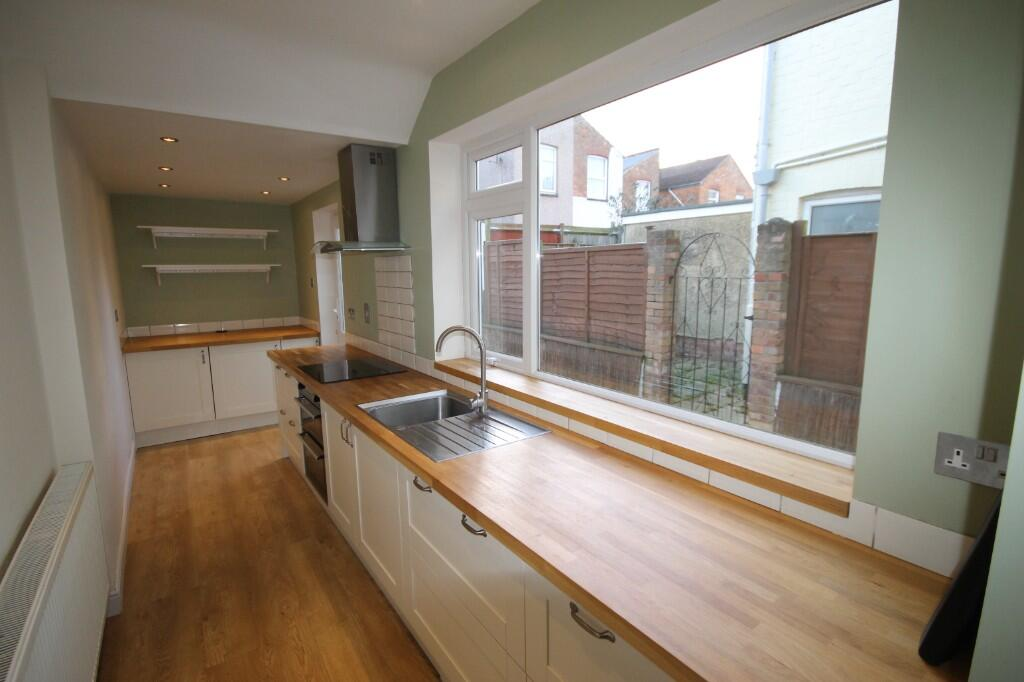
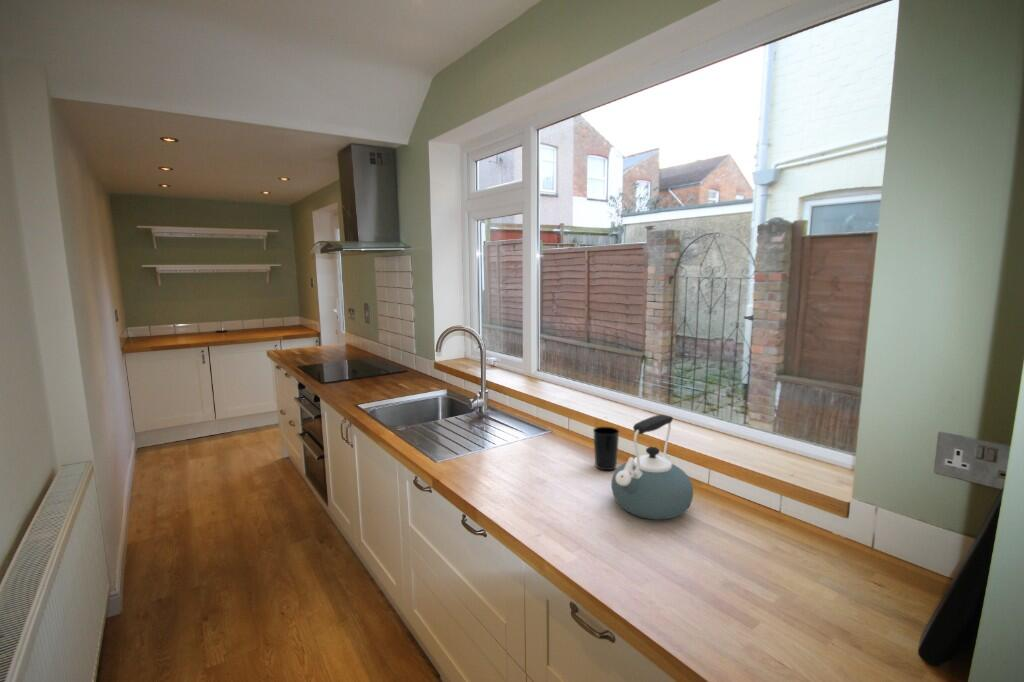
+ cup [592,426,620,471]
+ kettle [610,413,694,521]
